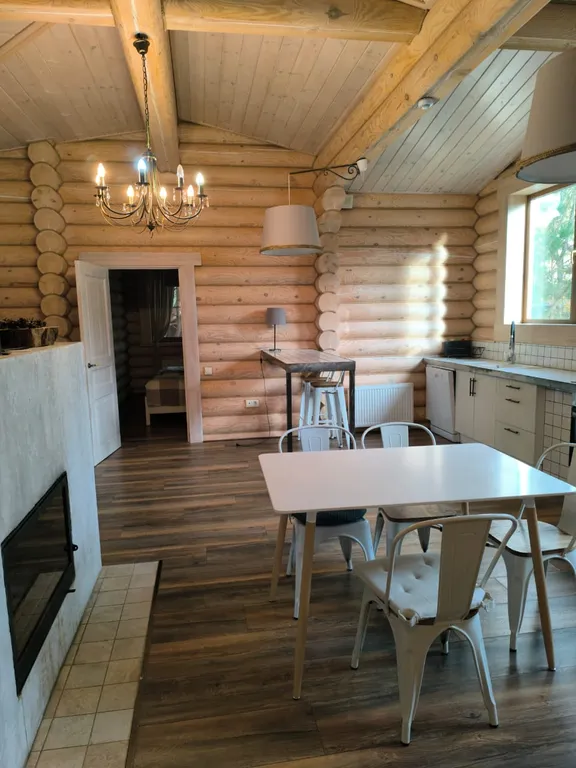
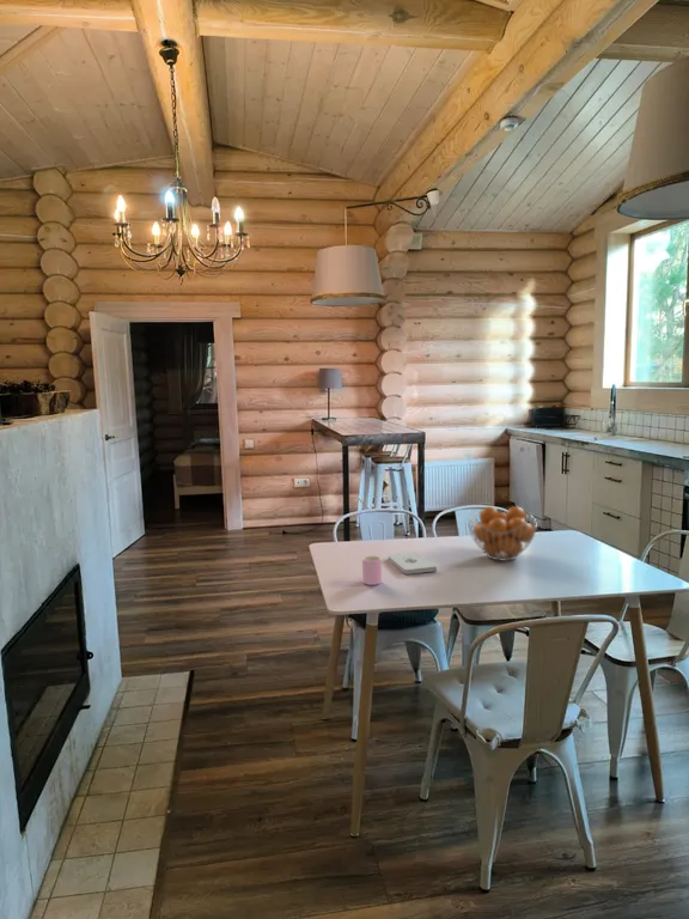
+ cup [361,555,383,586]
+ fruit basket [467,505,538,562]
+ notepad [386,550,438,576]
